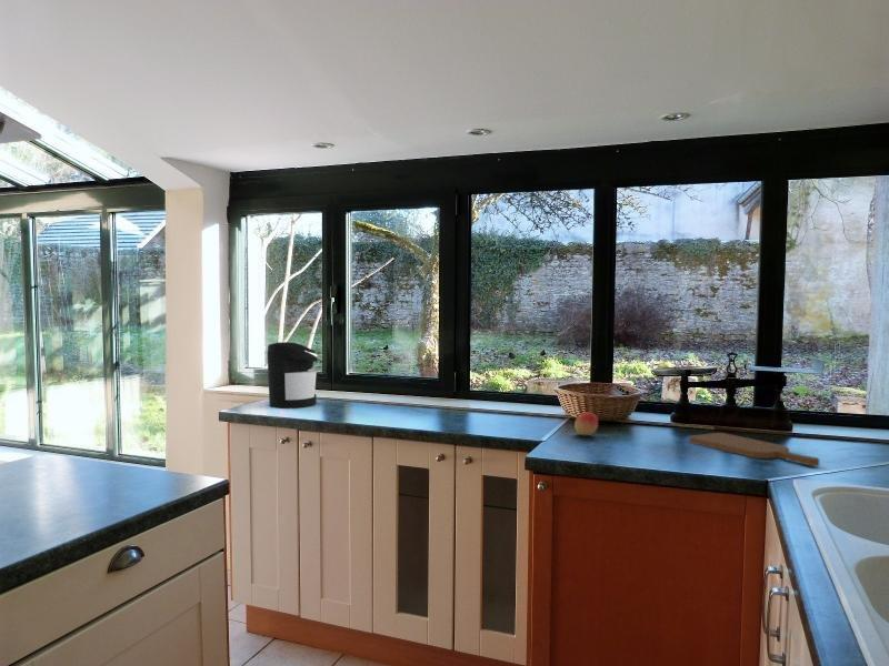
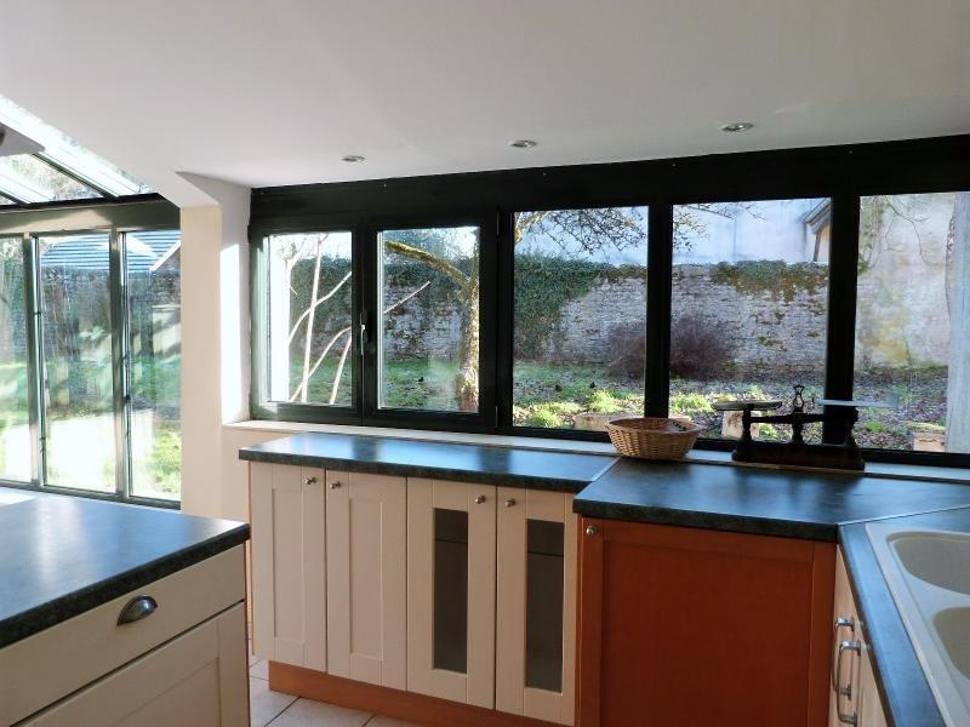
- fruit [573,411,599,436]
- cutting board [688,432,820,467]
- coffee maker [266,341,319,410]
